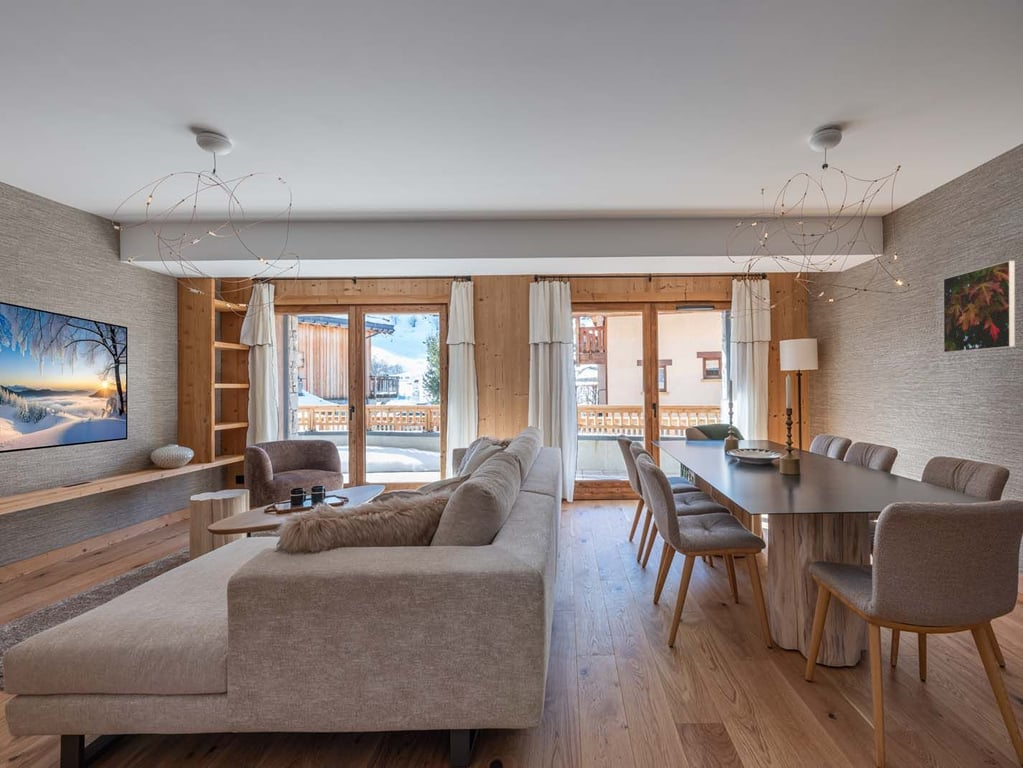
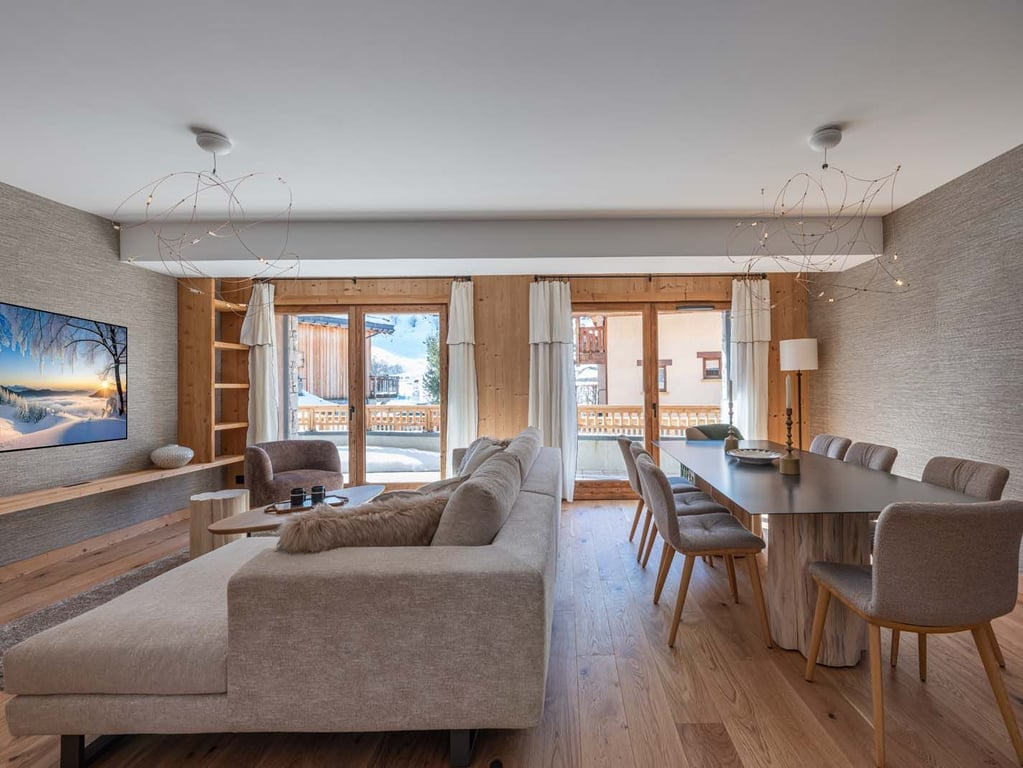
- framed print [942,260,1016,354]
